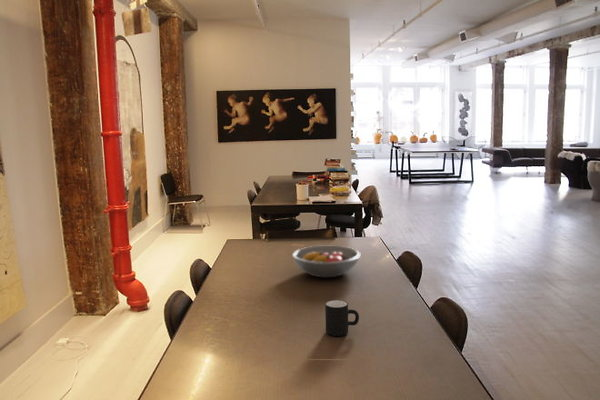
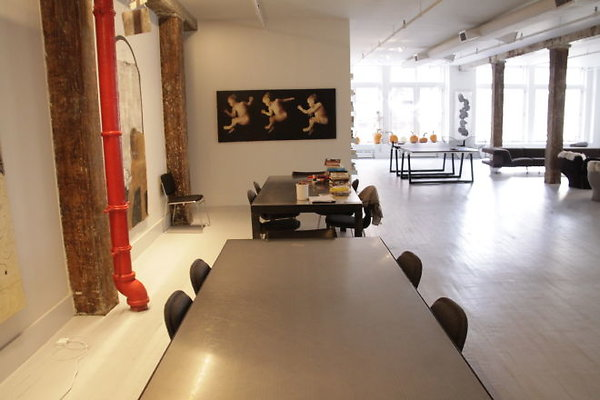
- fruit bowl [291,245,362,278]
- mug [324,299,360,337]
